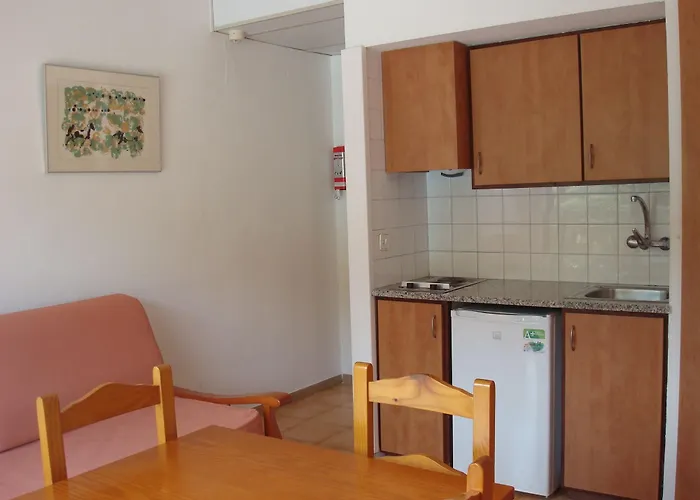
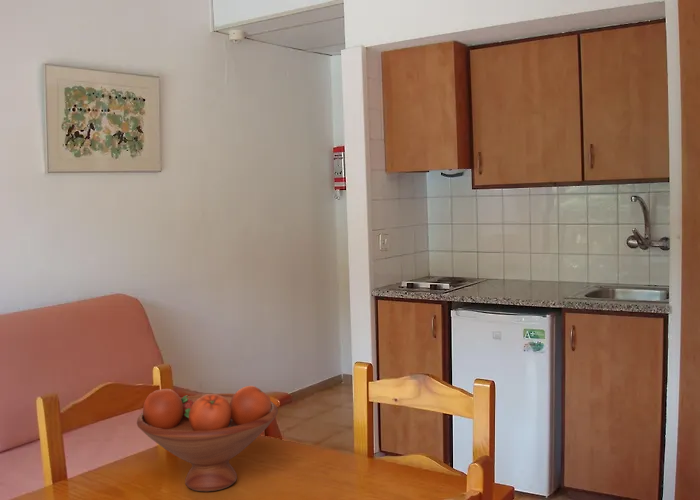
+ fruit bowl [136,385,279,493]
